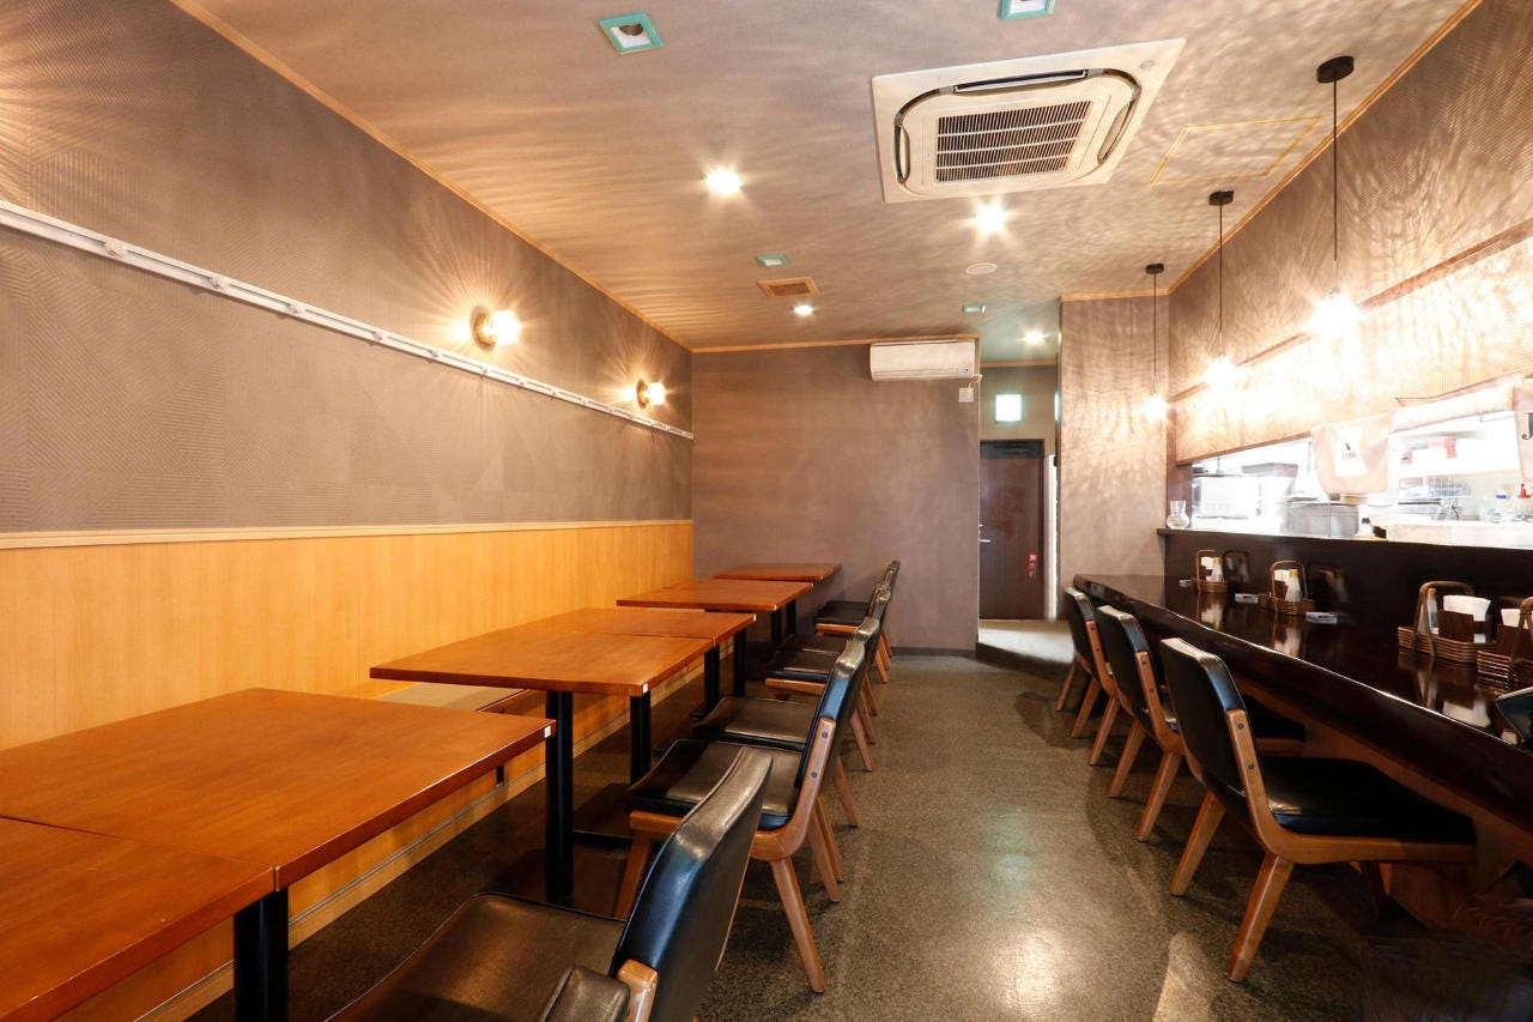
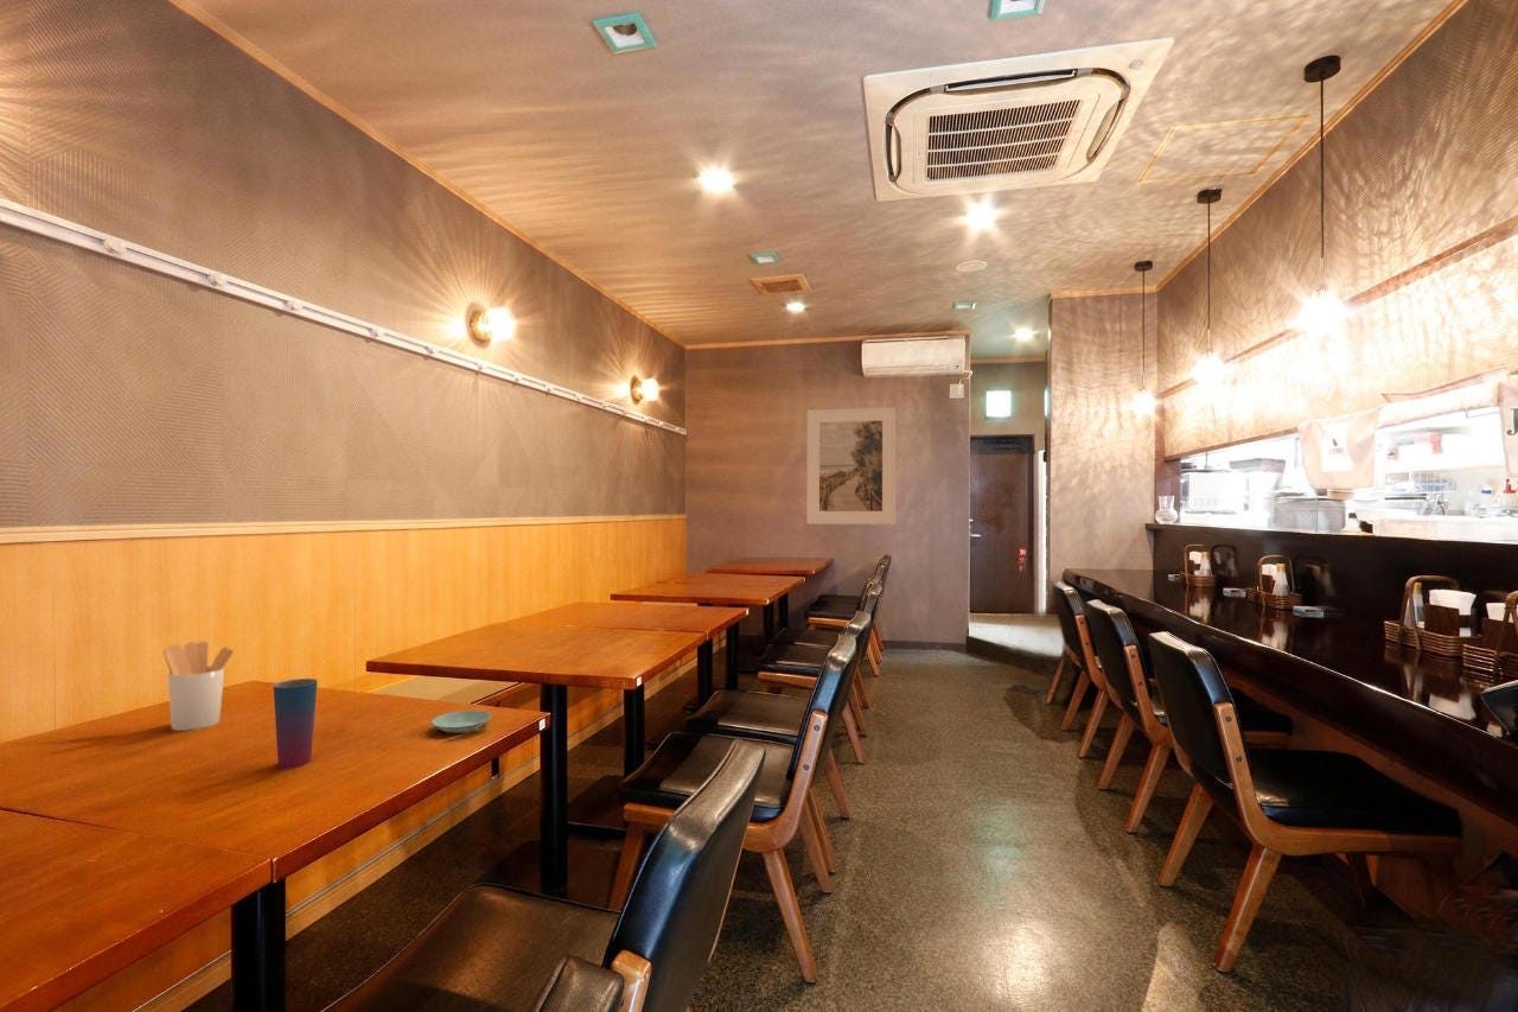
+ cup [273,677,319,770]
+ saucer [430,709,492,734]
+ utensil holder [162,641,235,732]
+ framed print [805,406,897,526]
